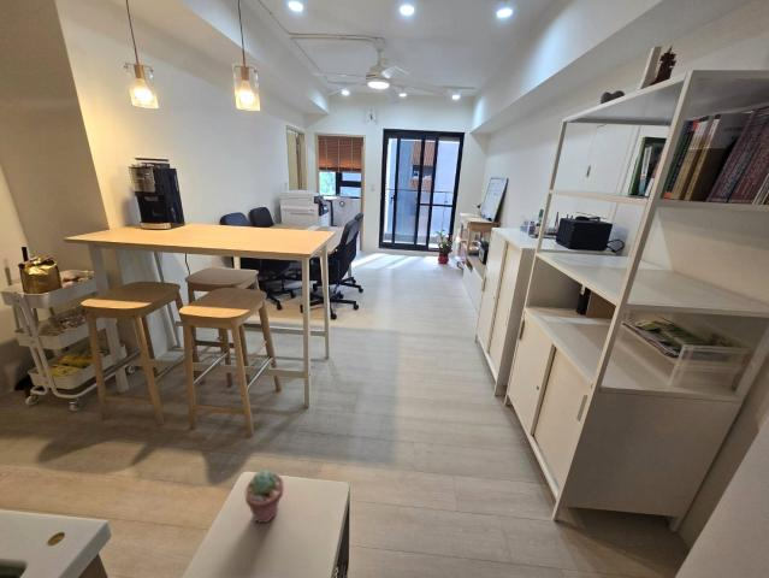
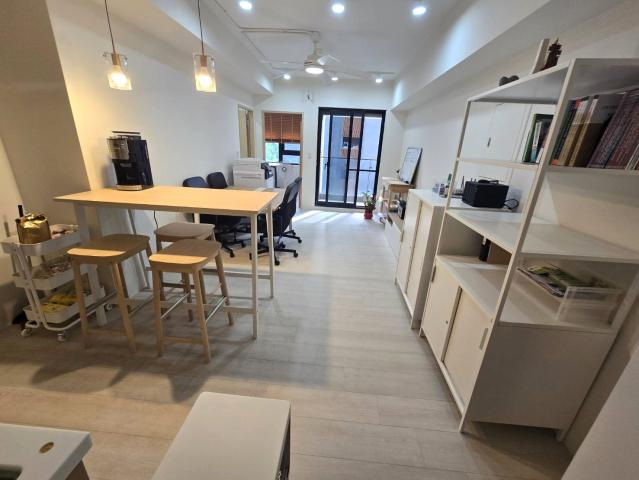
- potted succulent [244,470,285,524]
